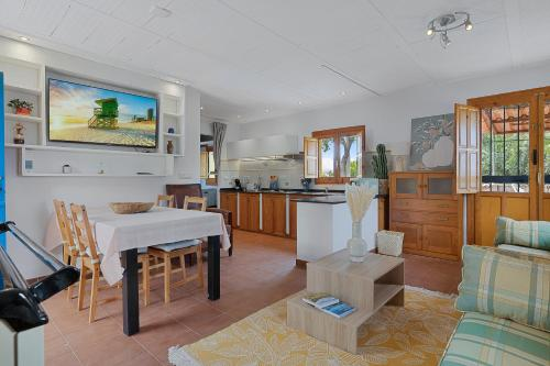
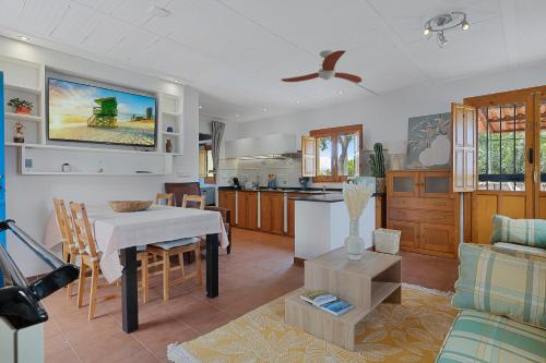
+ ceiling fan [281,49,363,84]
